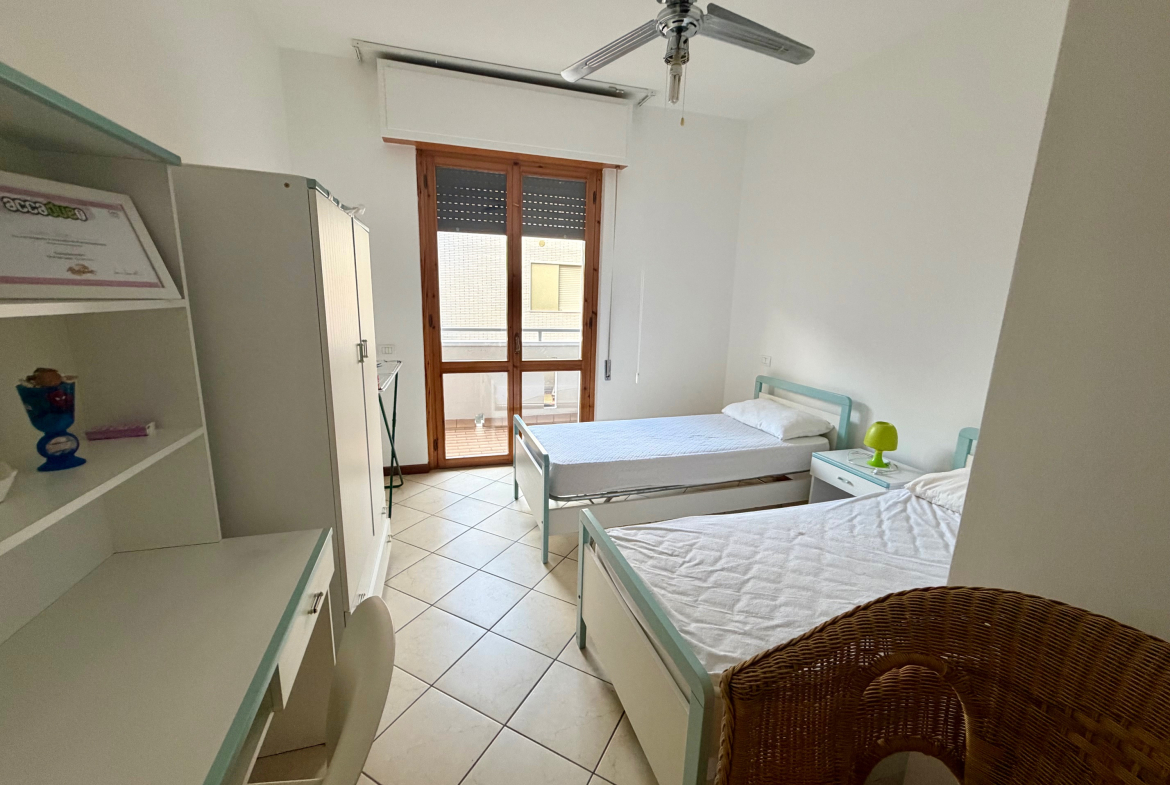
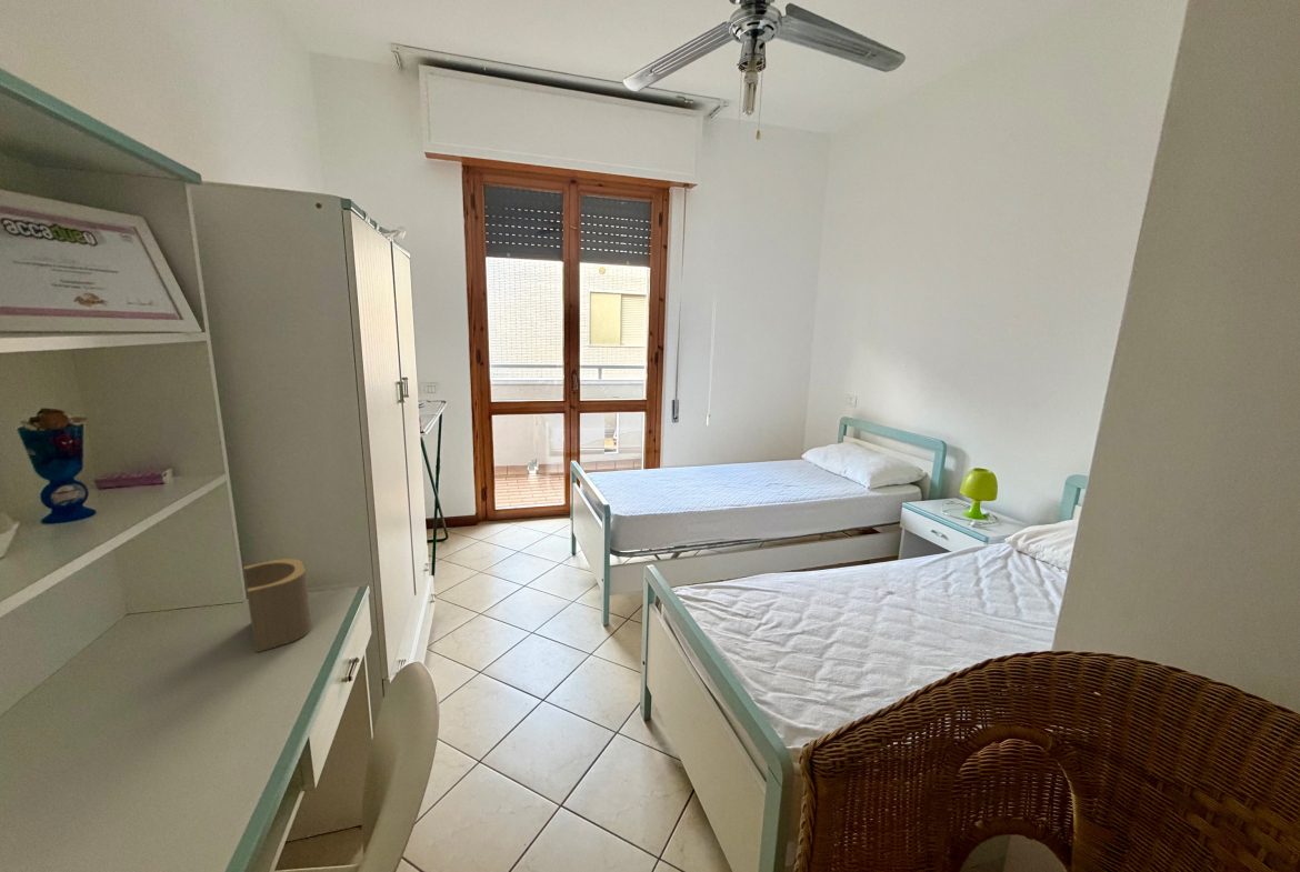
+ pen holder [242,558,312,653]
